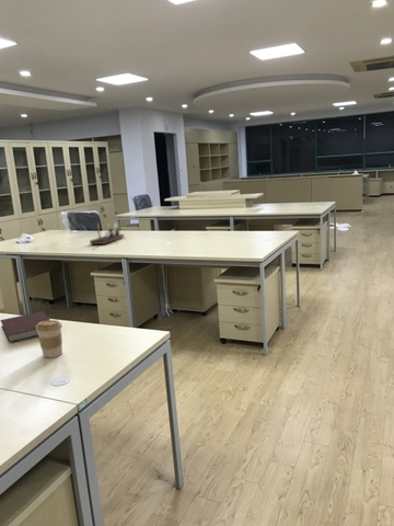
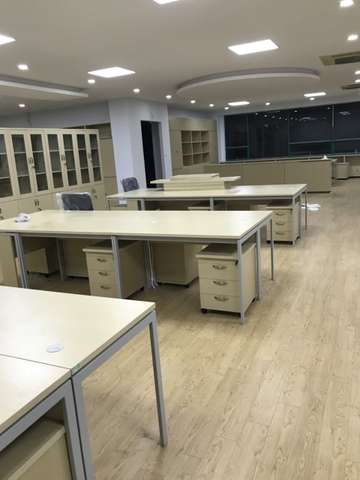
- coffee cup [36,319,63,358]
- desk organizer [89,220,125,245]
- notebook [0,310,50,344]
